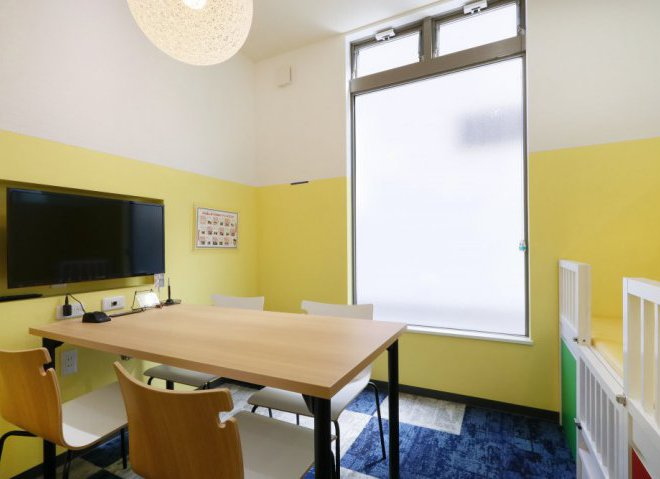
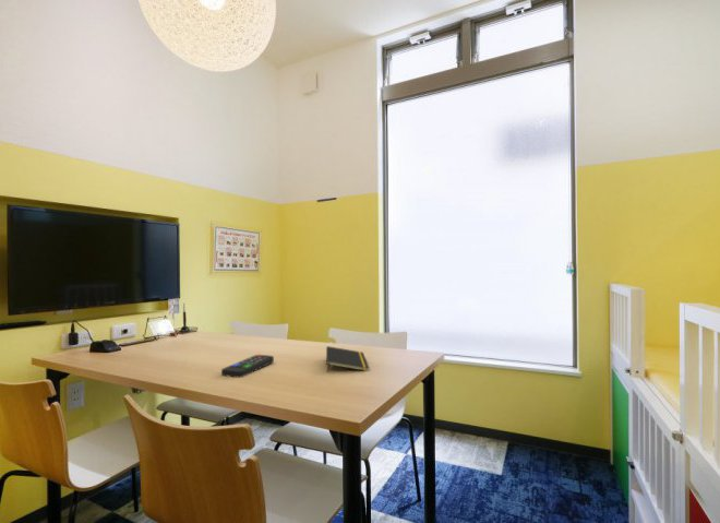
+ remote control [220,354,275,379]
+ notepad [325,345,370,373]
